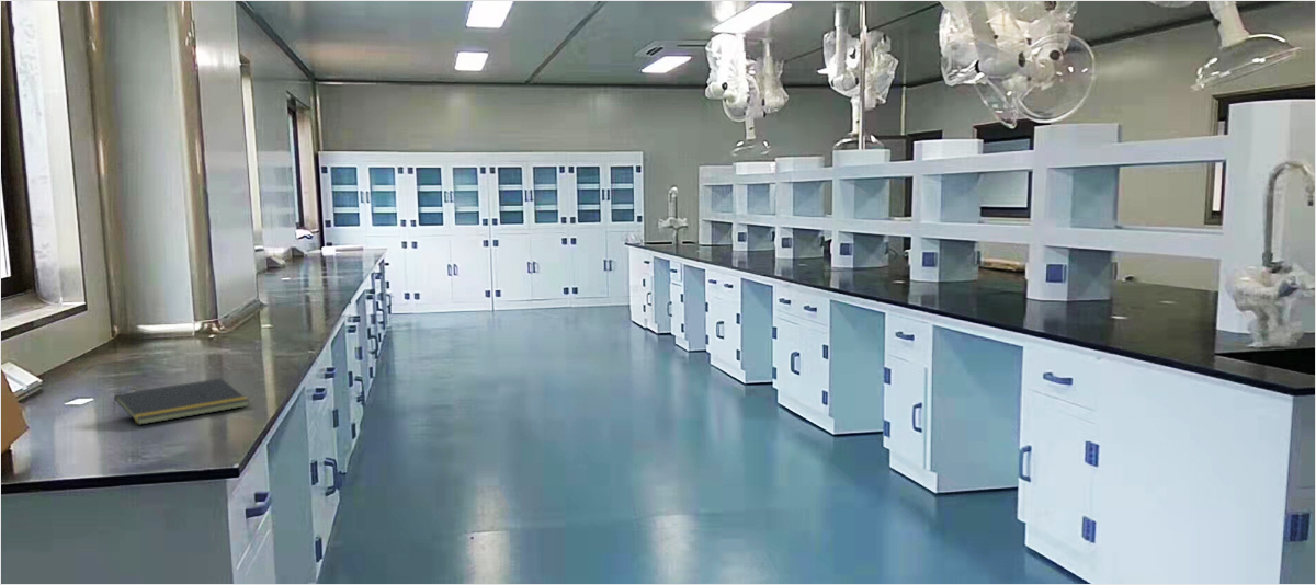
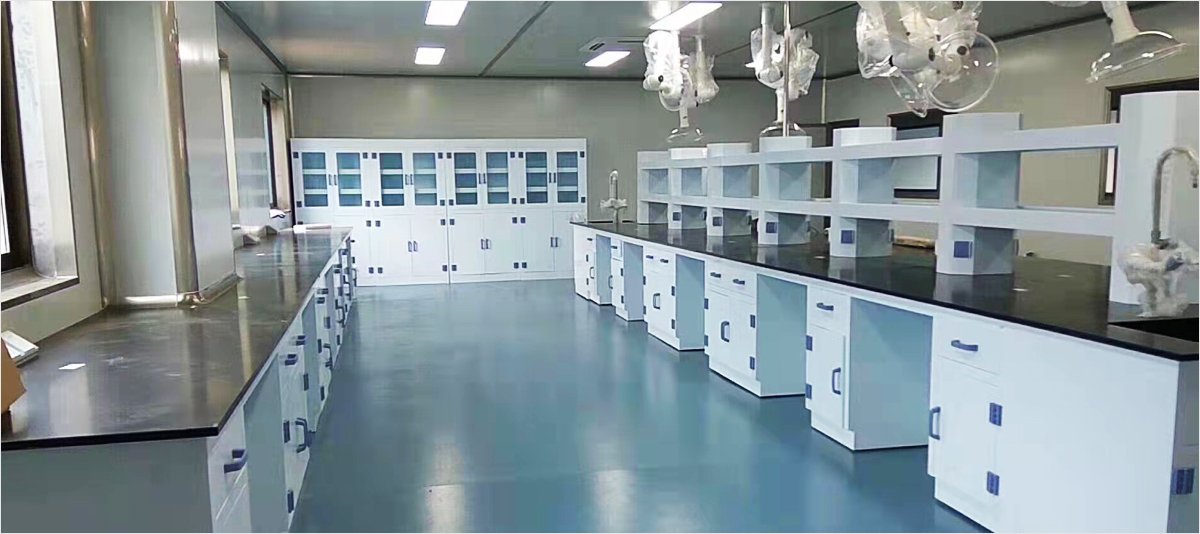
- notepad [112,377,250,426]
